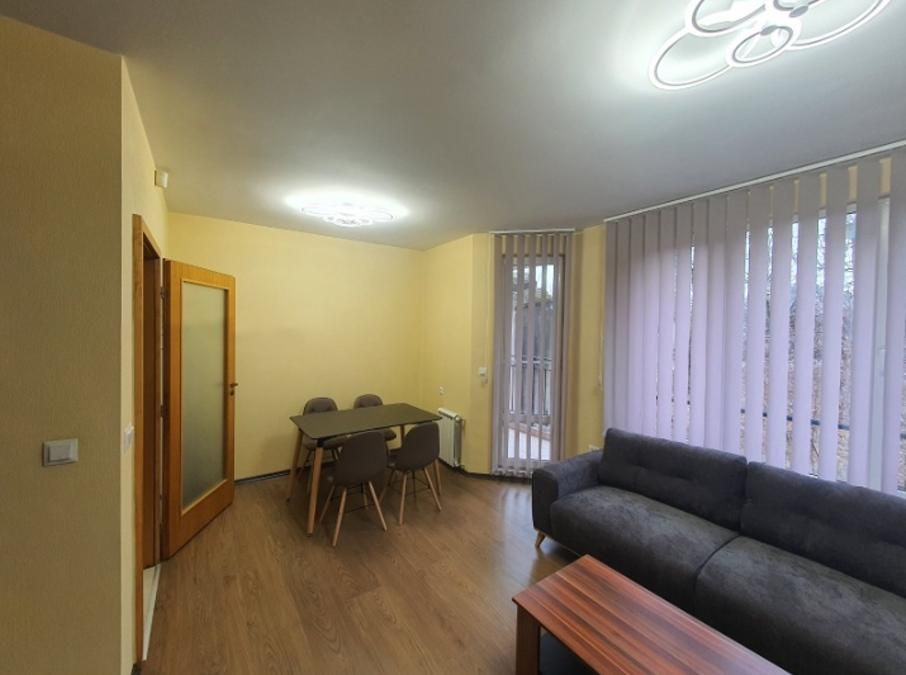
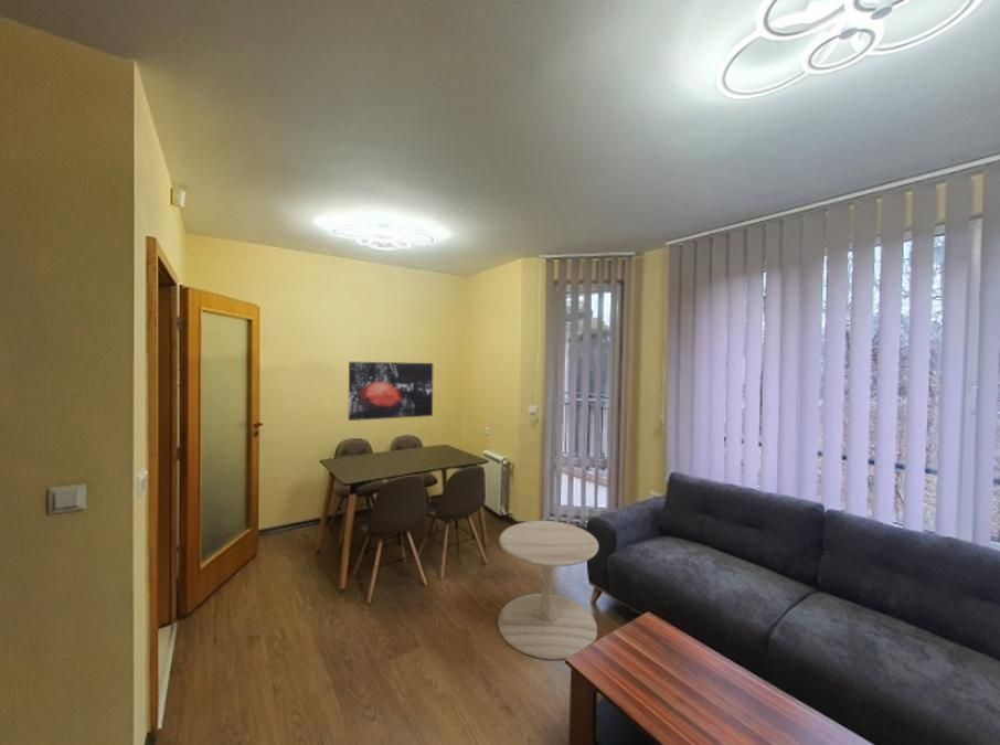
+ side table [497,520,599,661]
+ wall art [348,361,434,422]
